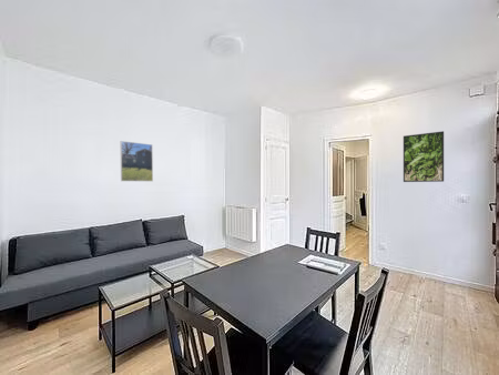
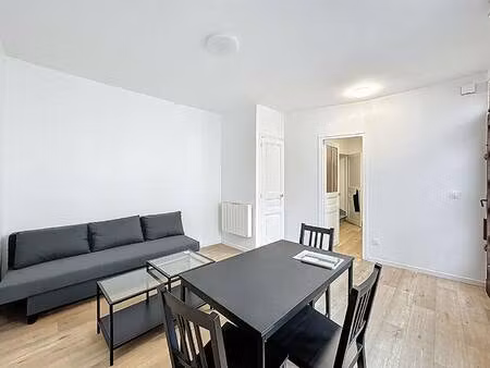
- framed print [120,140,154,182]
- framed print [403,130,445,183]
